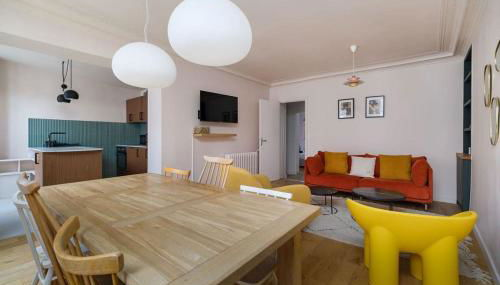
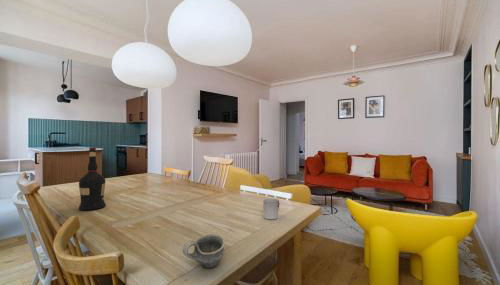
+ liquor [78,146,107,211]
+ cup [262,197,280,220]
+ cup [181,233,226,269]
